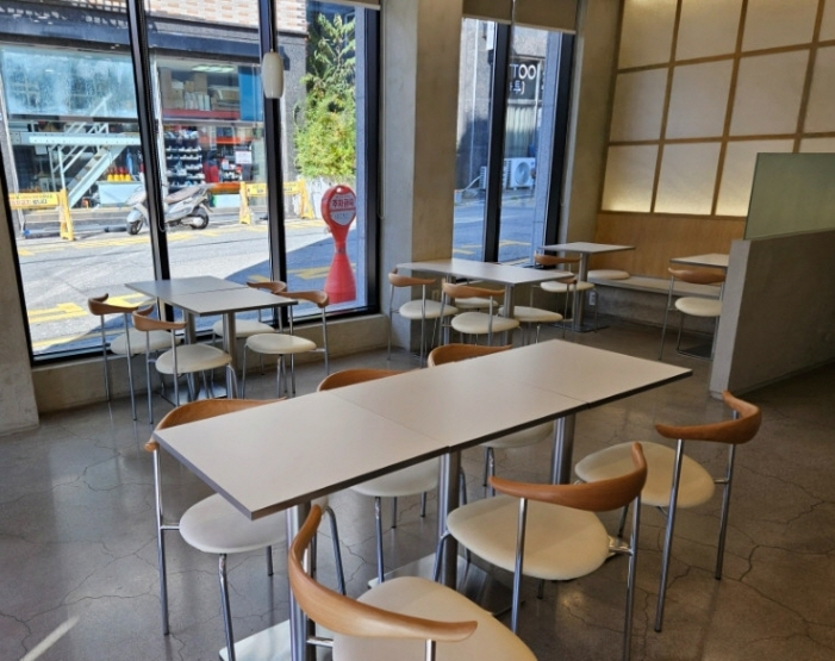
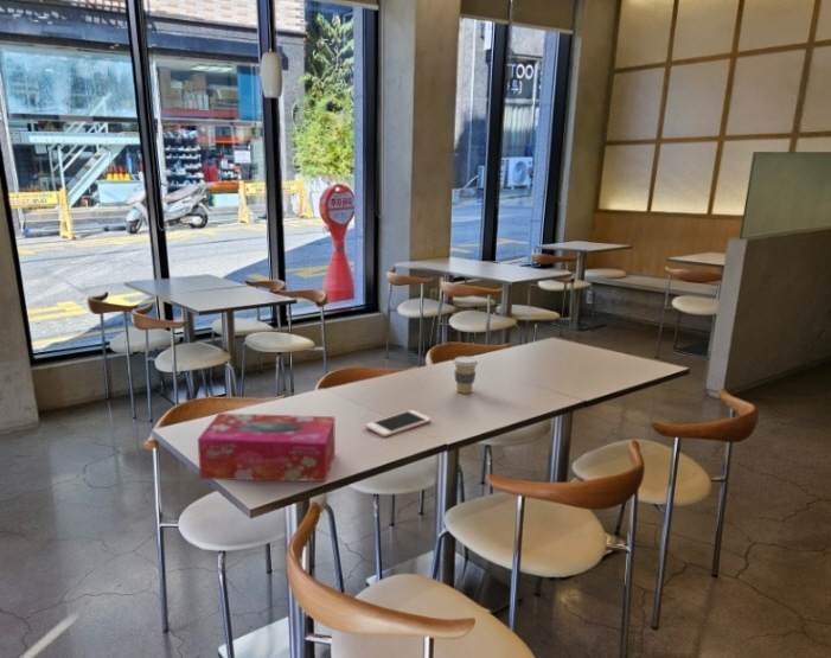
+ cell phone [364,409,433,439]
+ tissue box [197,411,337,483]
+ coffee cup [452,356,479,395]
